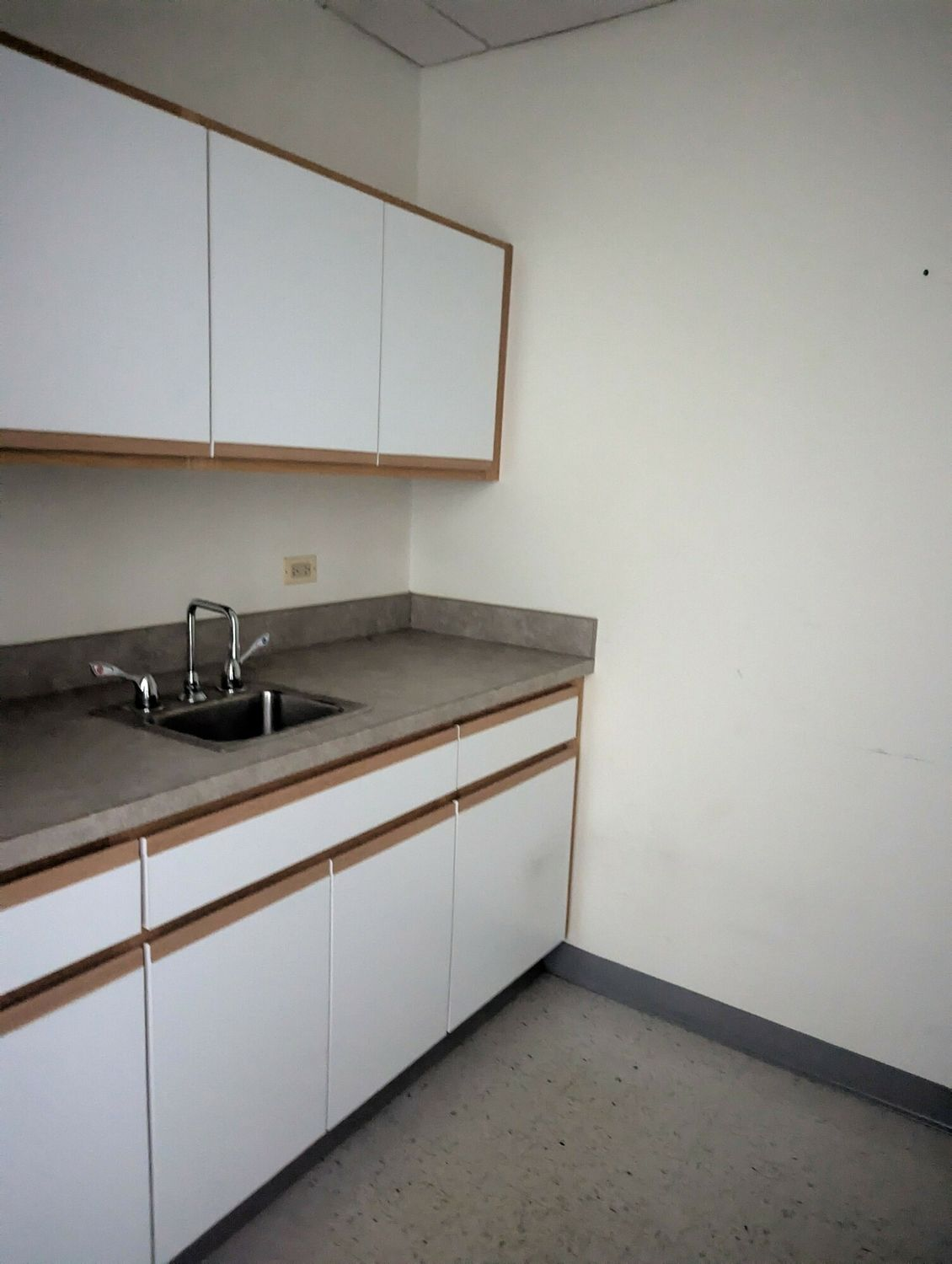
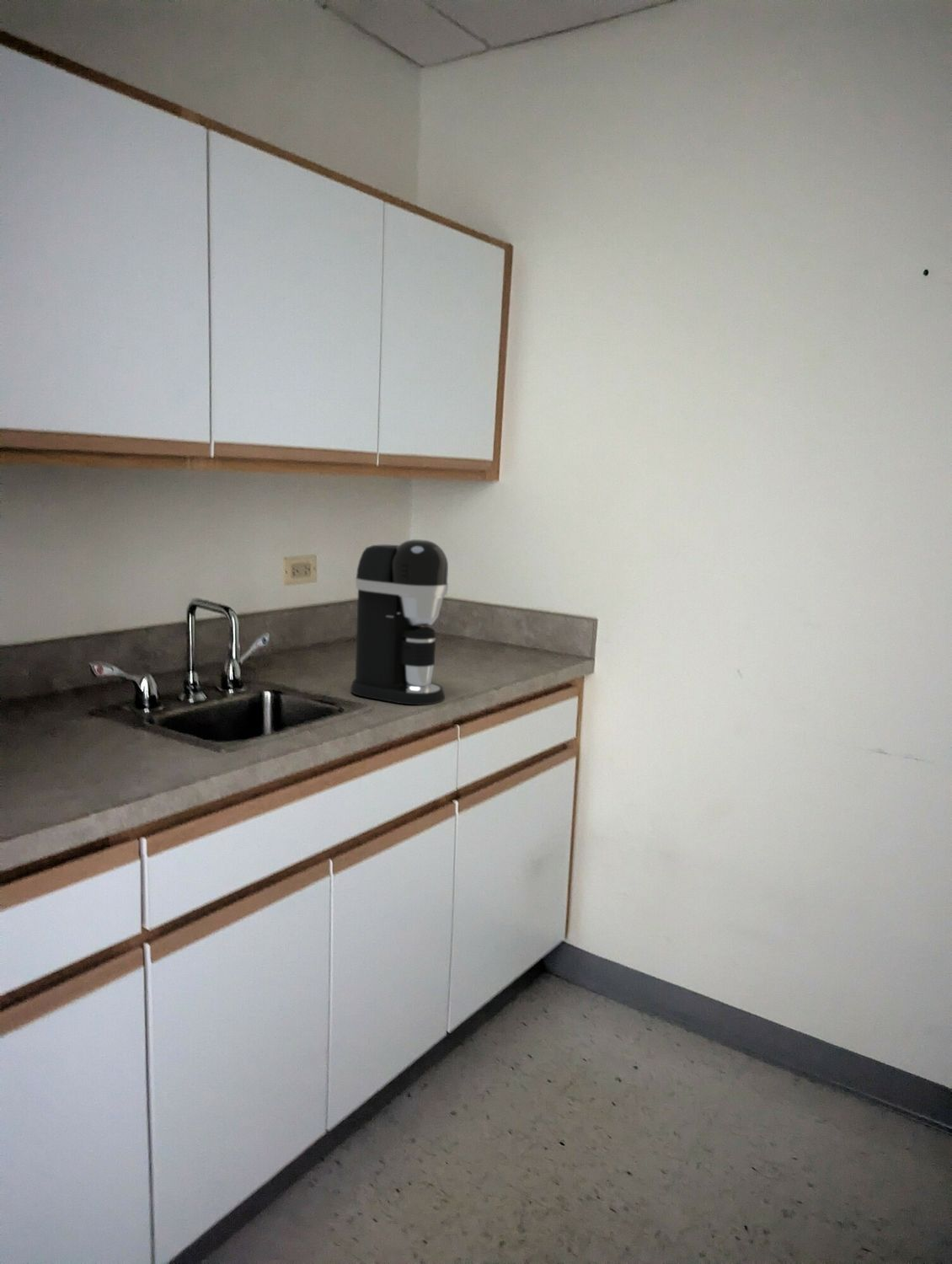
+ coffee maker [350,538,449,705]
